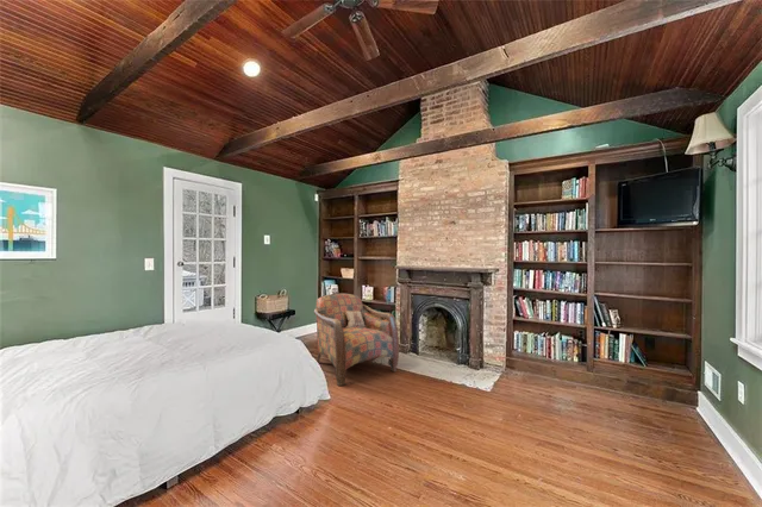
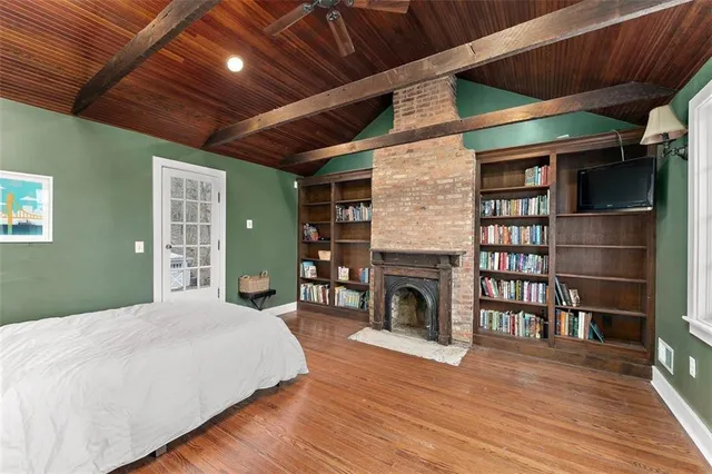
- armchair [313,292,400,387]
